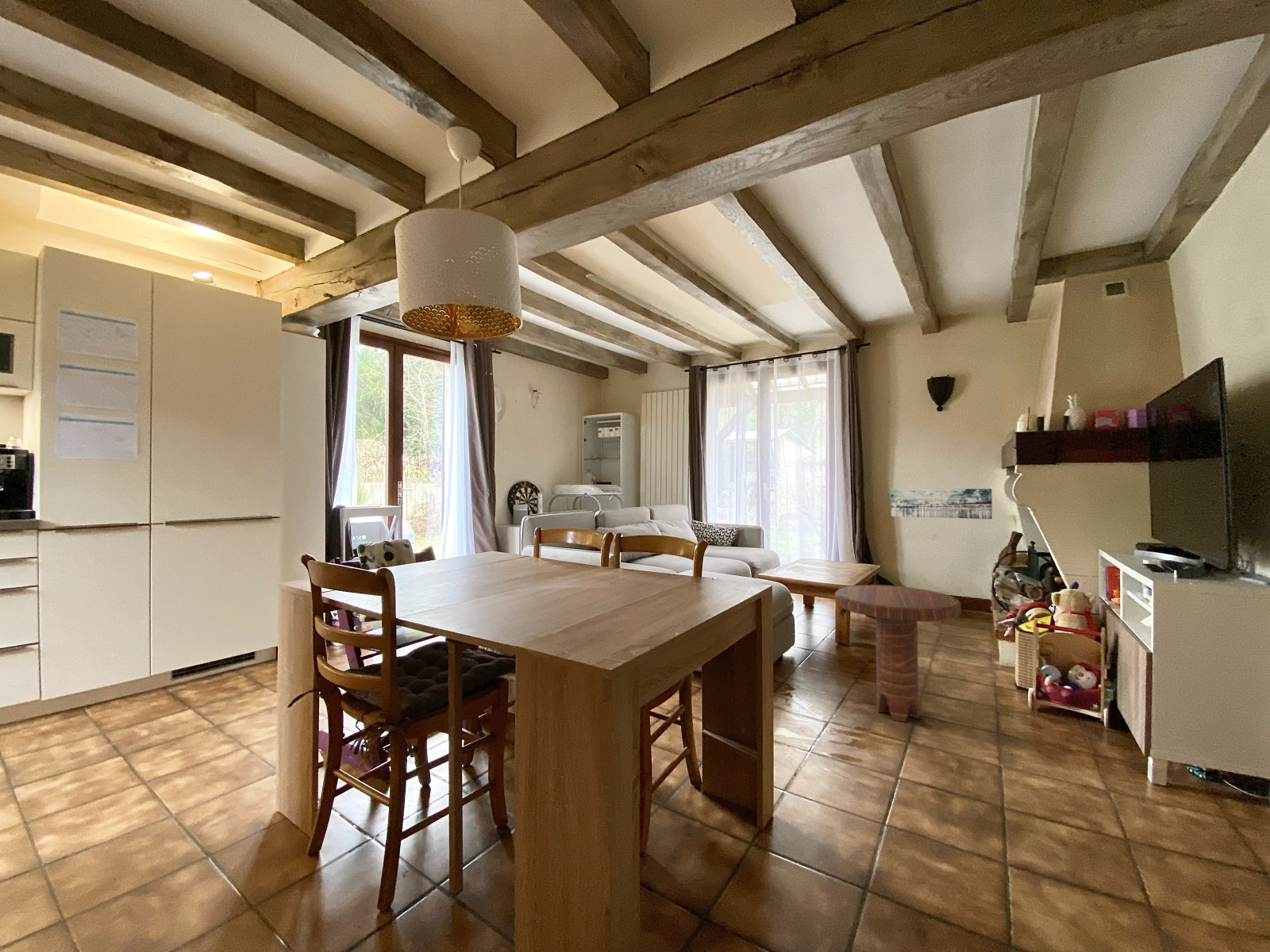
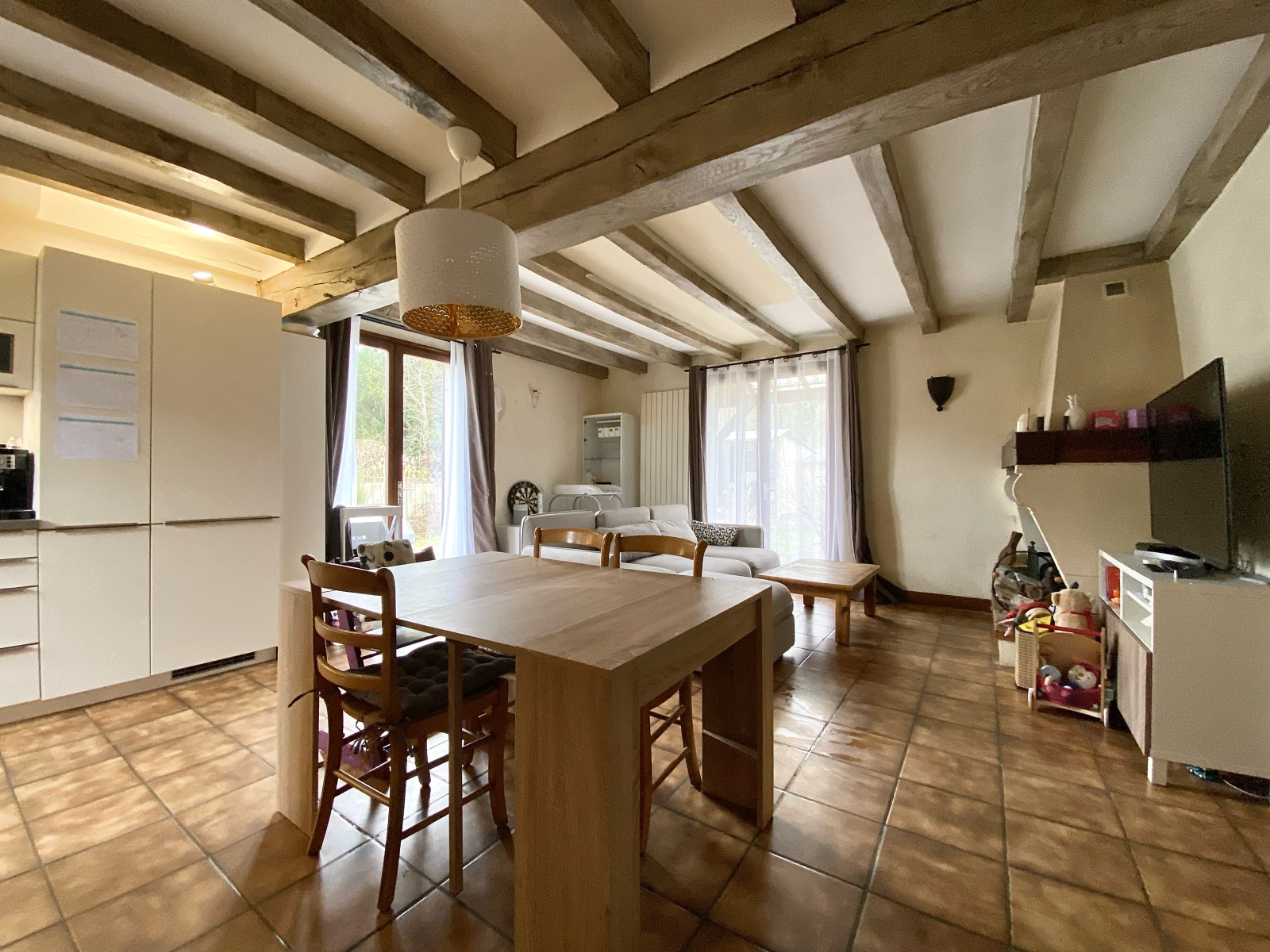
- side table [834,584,962,723]
- wall art [890,488,993,520]
